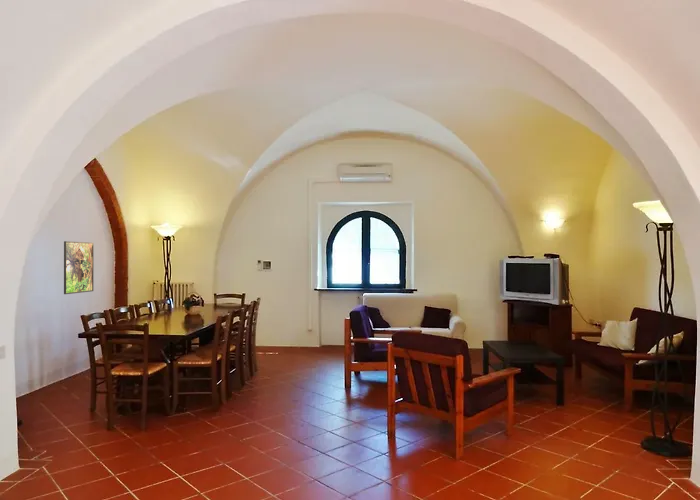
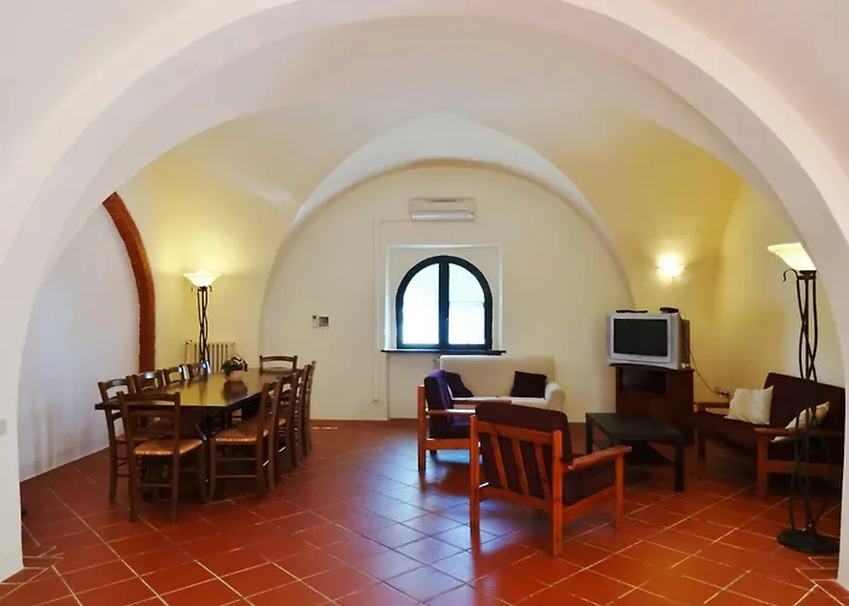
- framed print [63,240,95,295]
